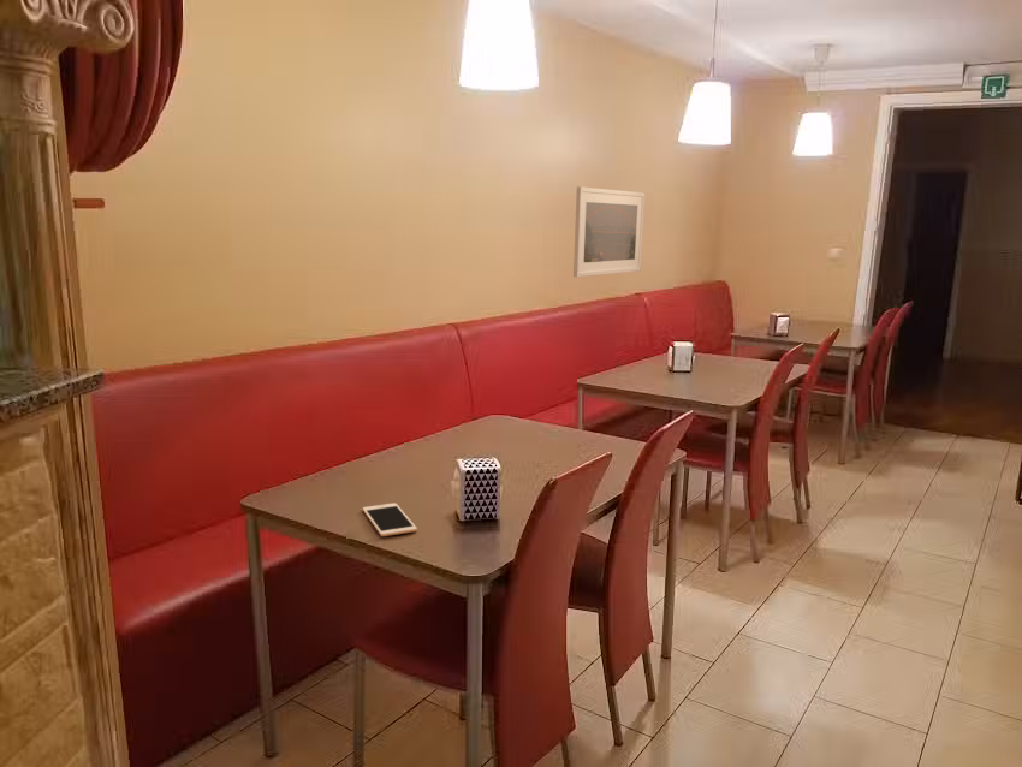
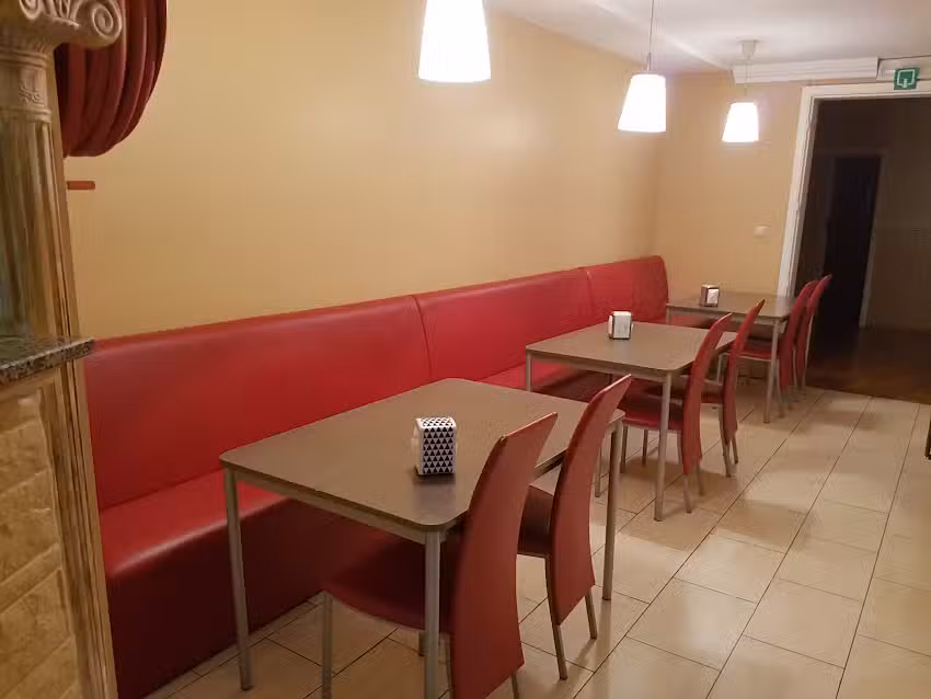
- cell phone [362,501,418,537]
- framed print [572,185,646,278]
